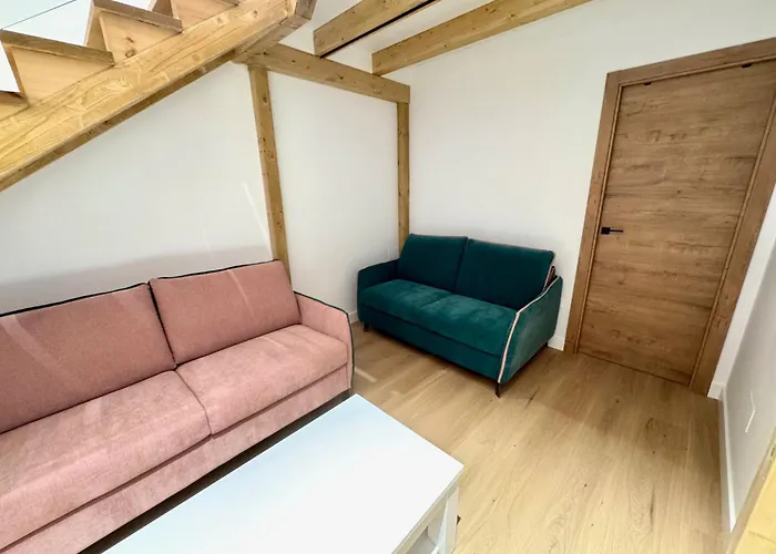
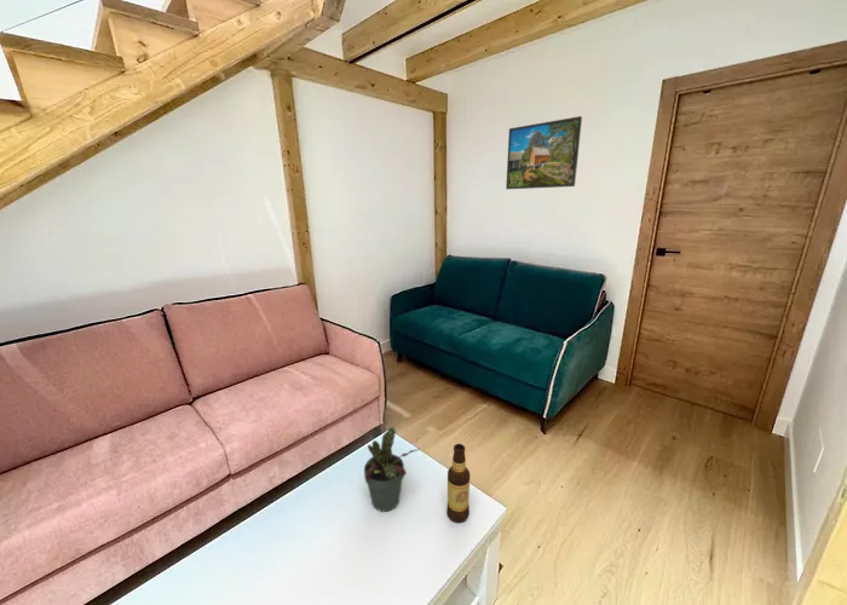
+ potted plant [363,426,421,513]
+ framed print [505,115,583,190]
+ bottle [445,443,471,524]
